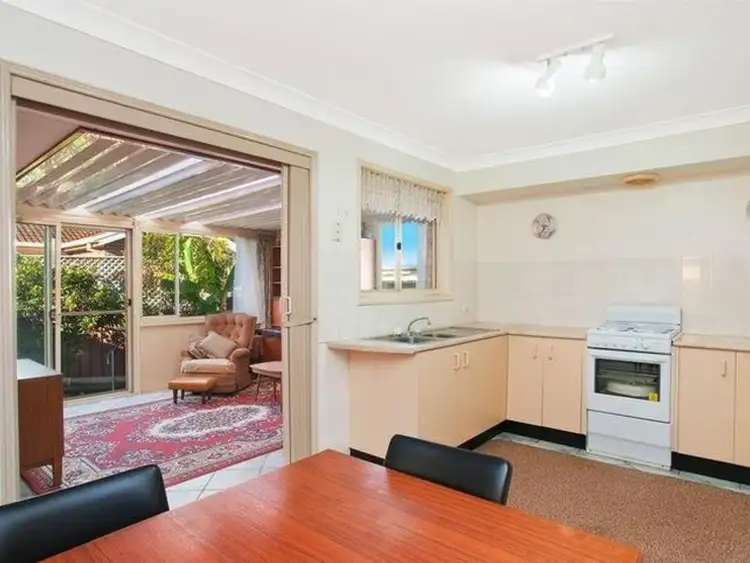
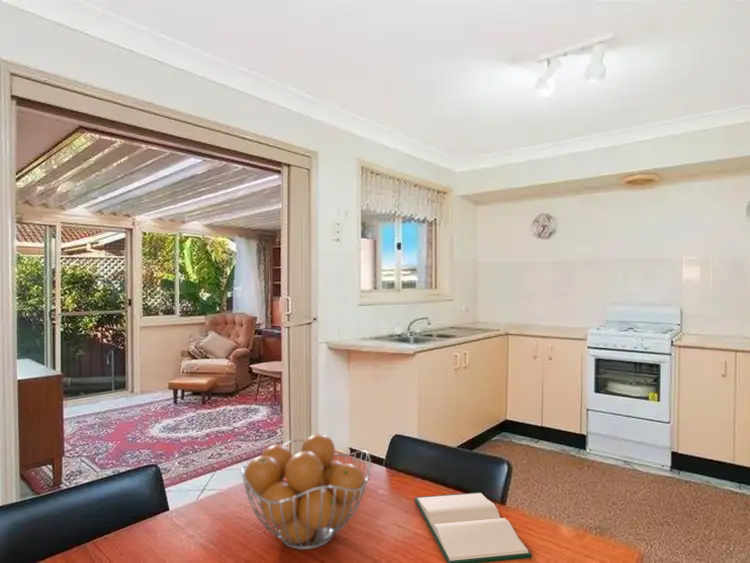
+ hardback book [414,491,533,563]
+ fruit basket [240,433,372,551]
